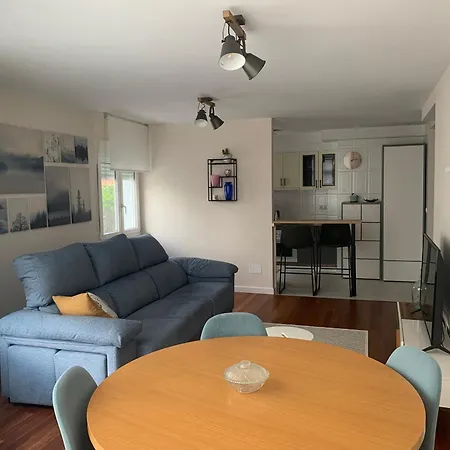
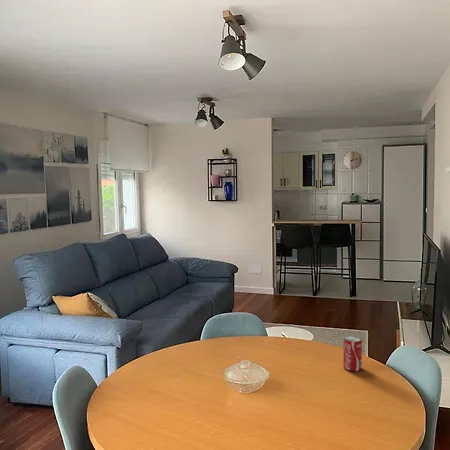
+ beverage can [342,335,363,372]
